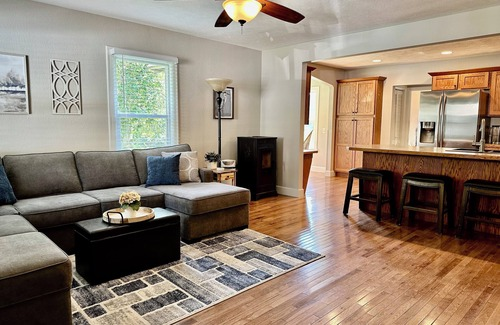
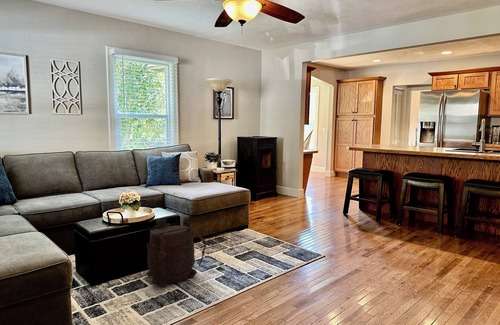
+ backpack [146,218,207,288]
